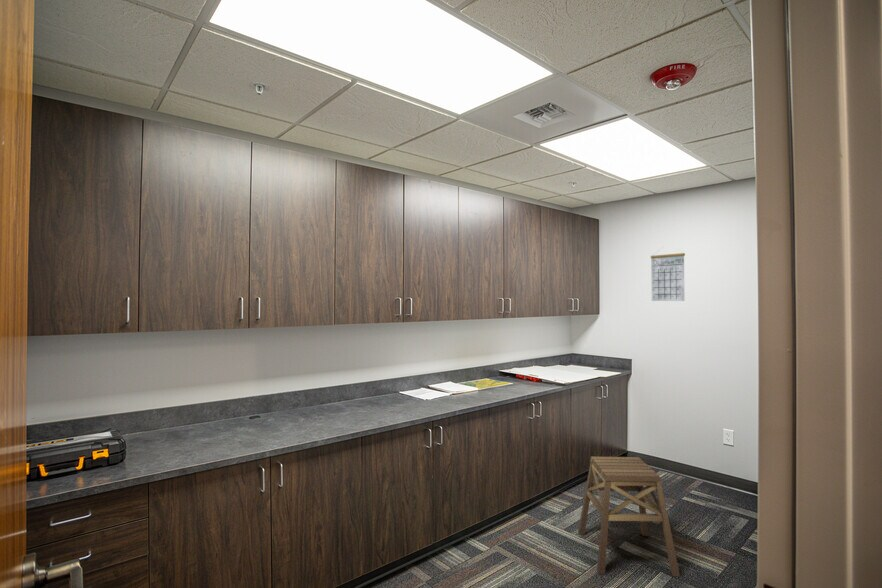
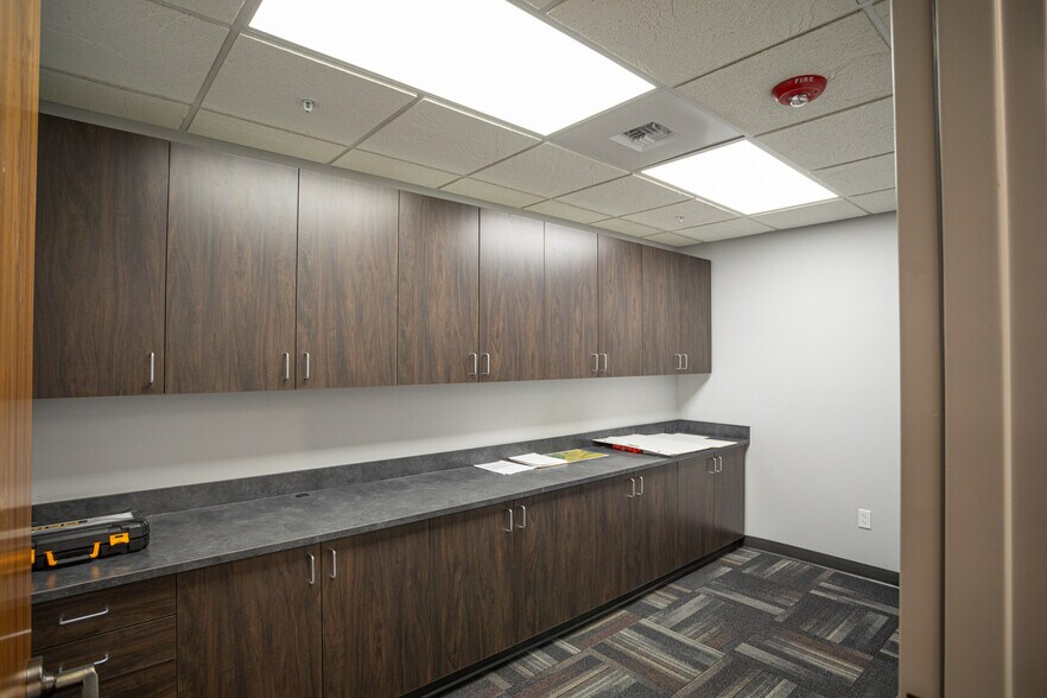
- calendar [650,247,686,302]
- stool [577,456,681,577]
